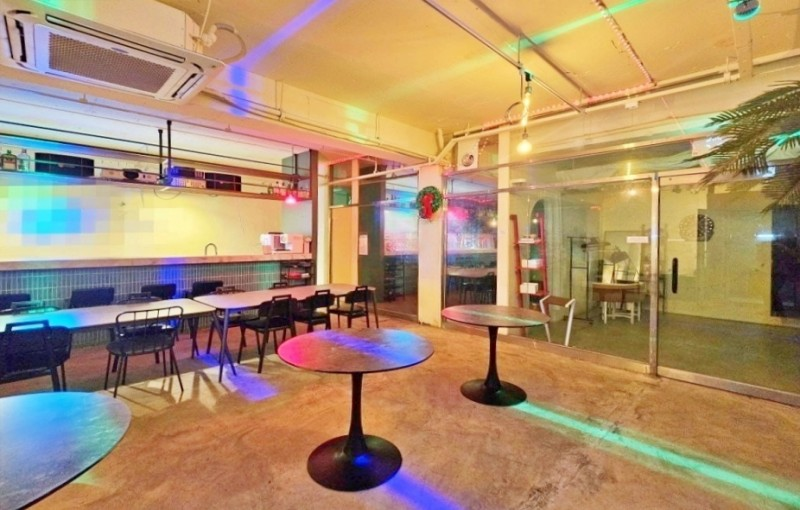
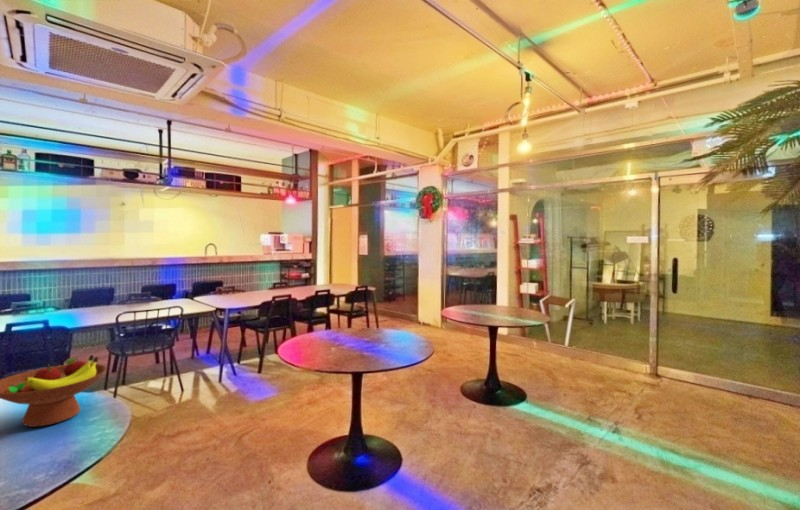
+ fruit bowl [0,354,108,428]
